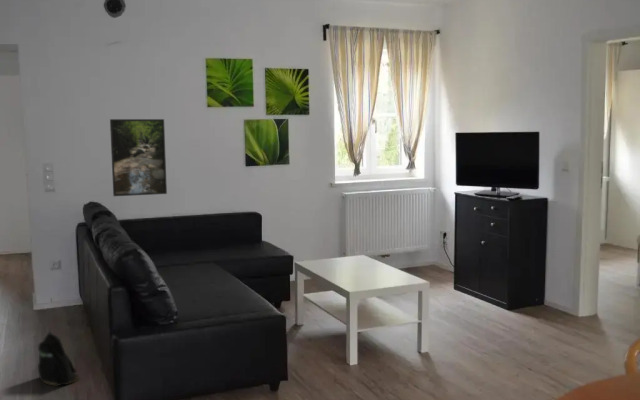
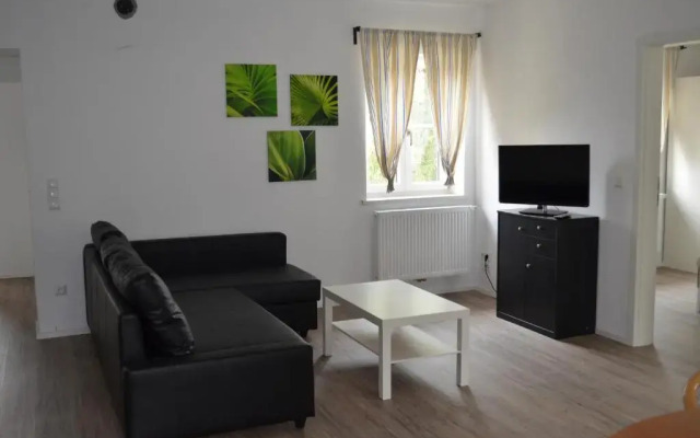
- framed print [109,118,168,197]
- backpack [37,330,81,387]
